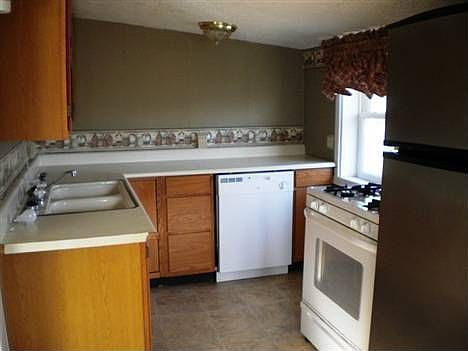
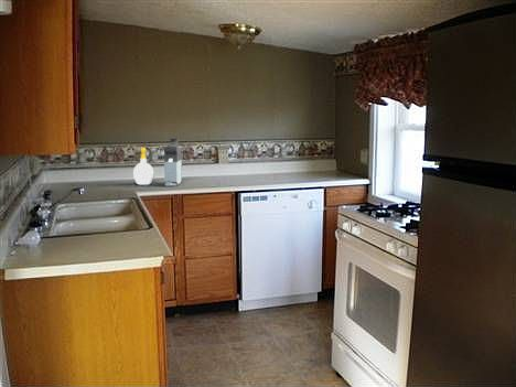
+ coffee maker [163,138,183,187]
+ soap bottle [132,147,155,186]
